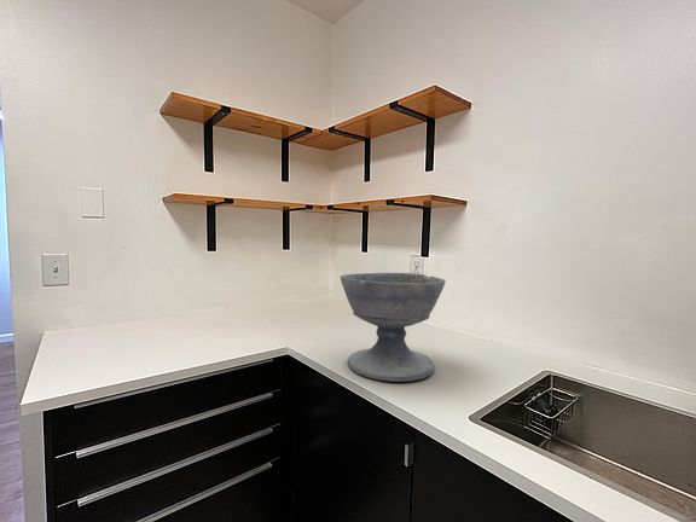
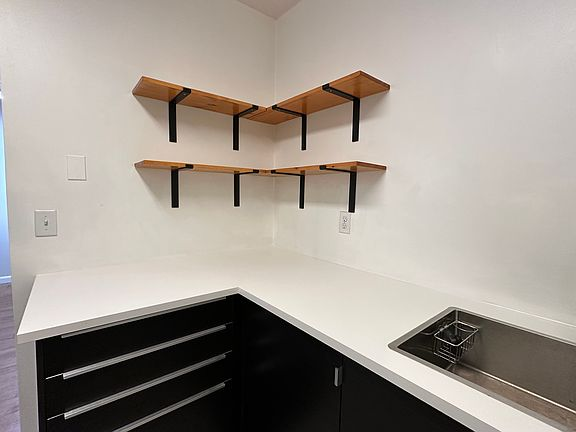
- bowl [340,272,447,383]
